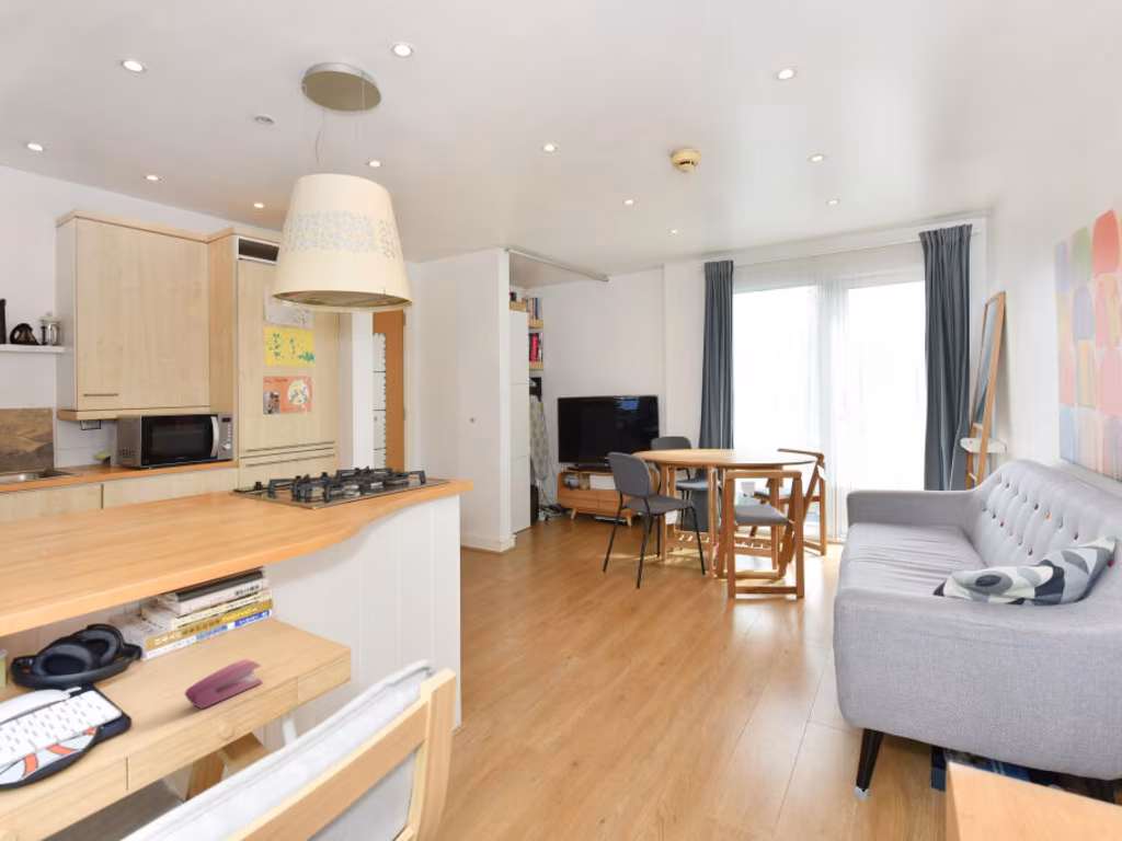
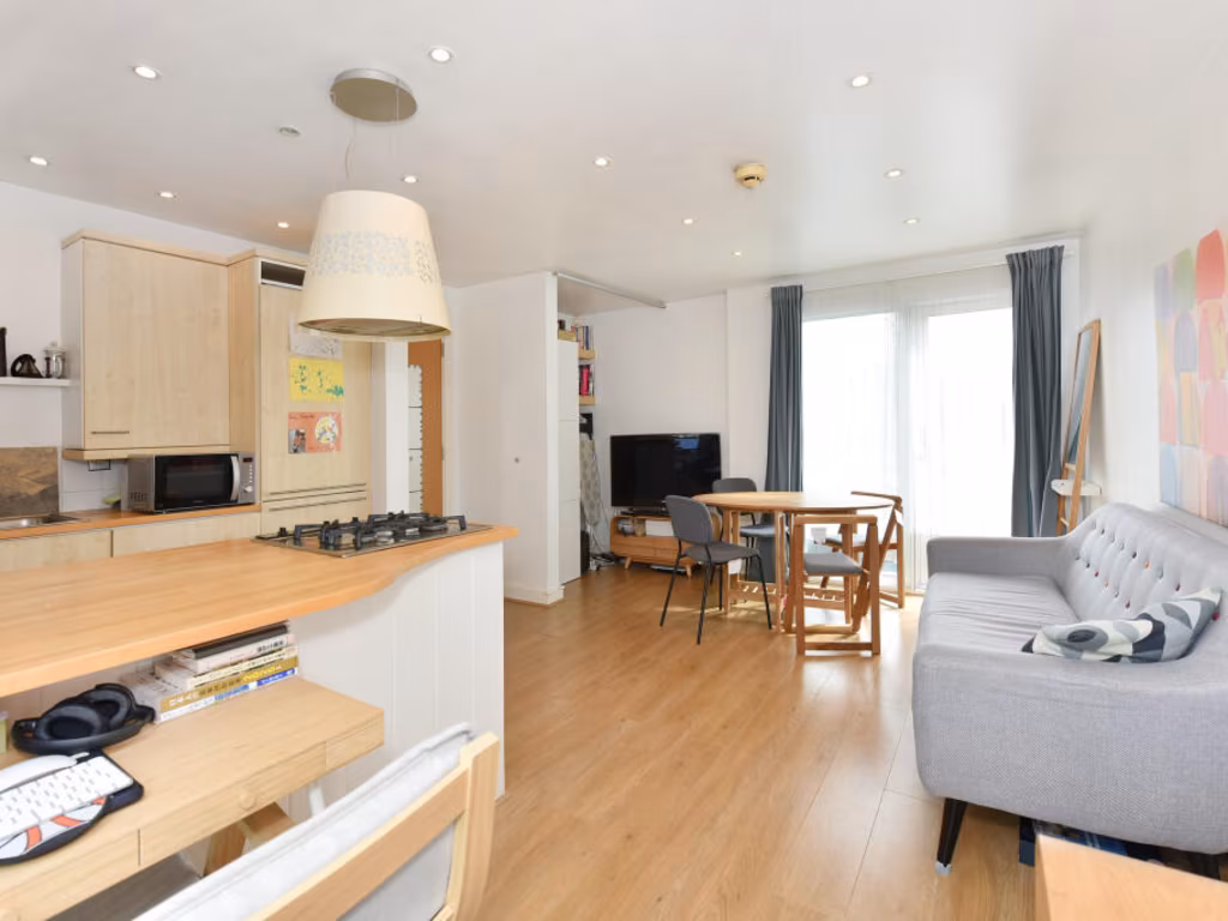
- stapler [183,658,264,710]
